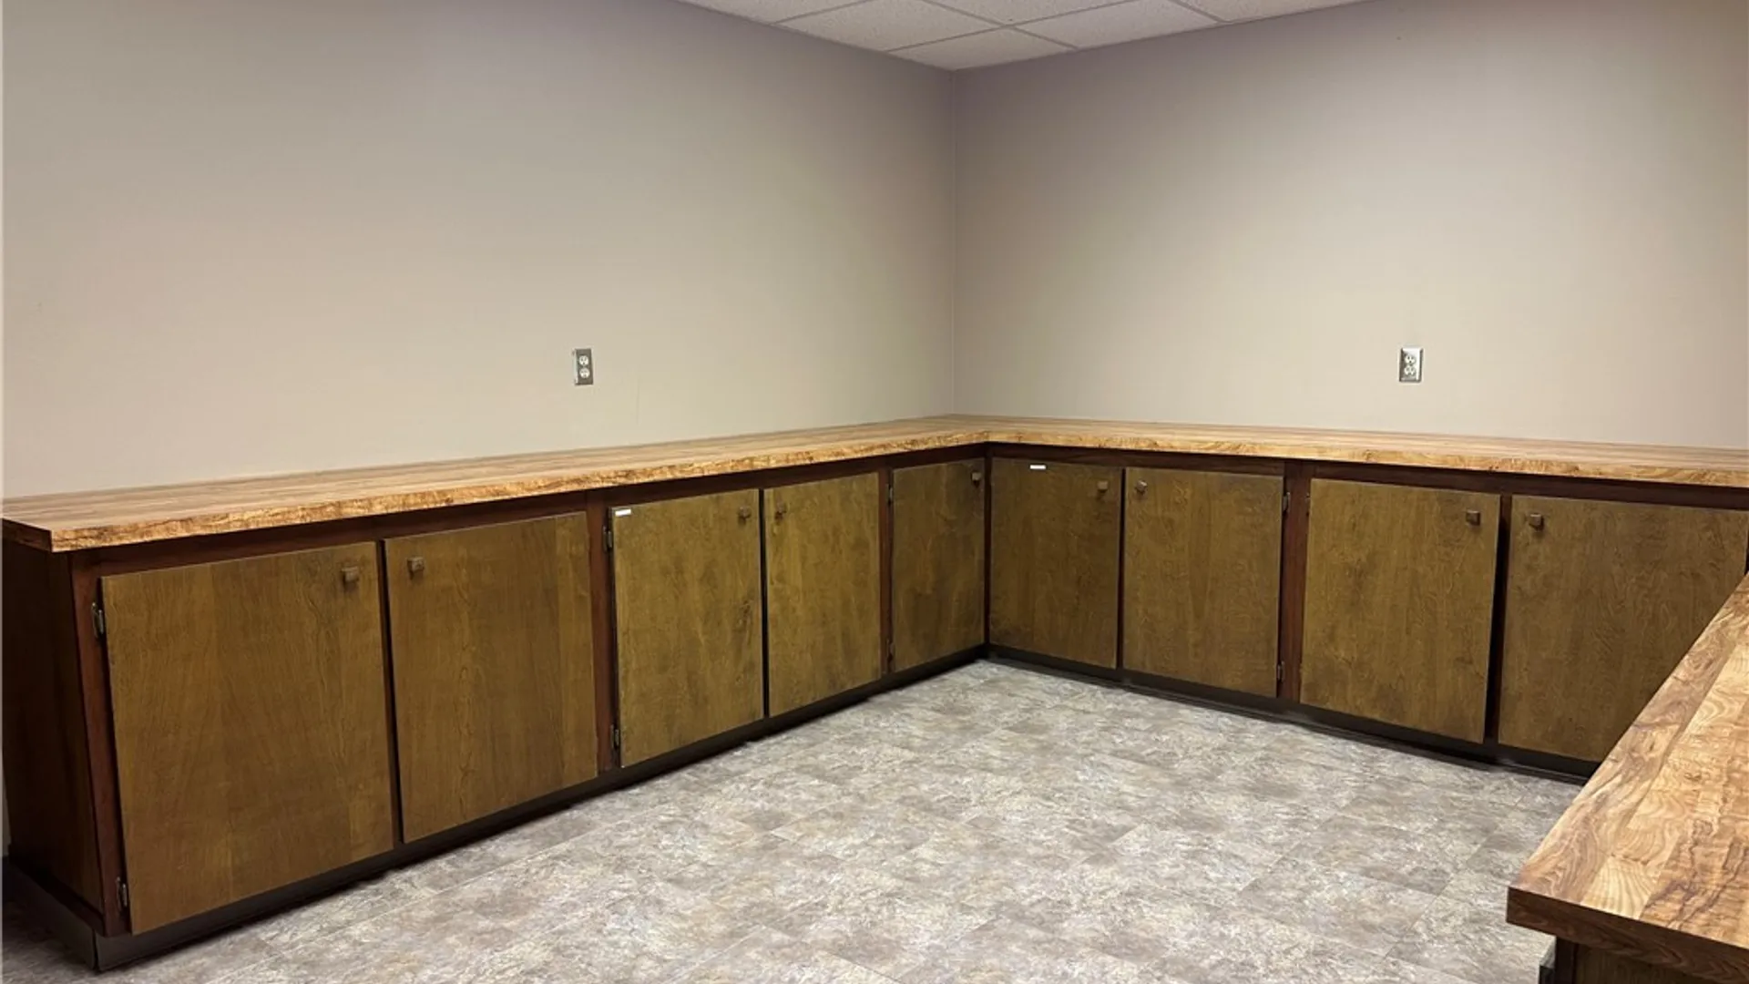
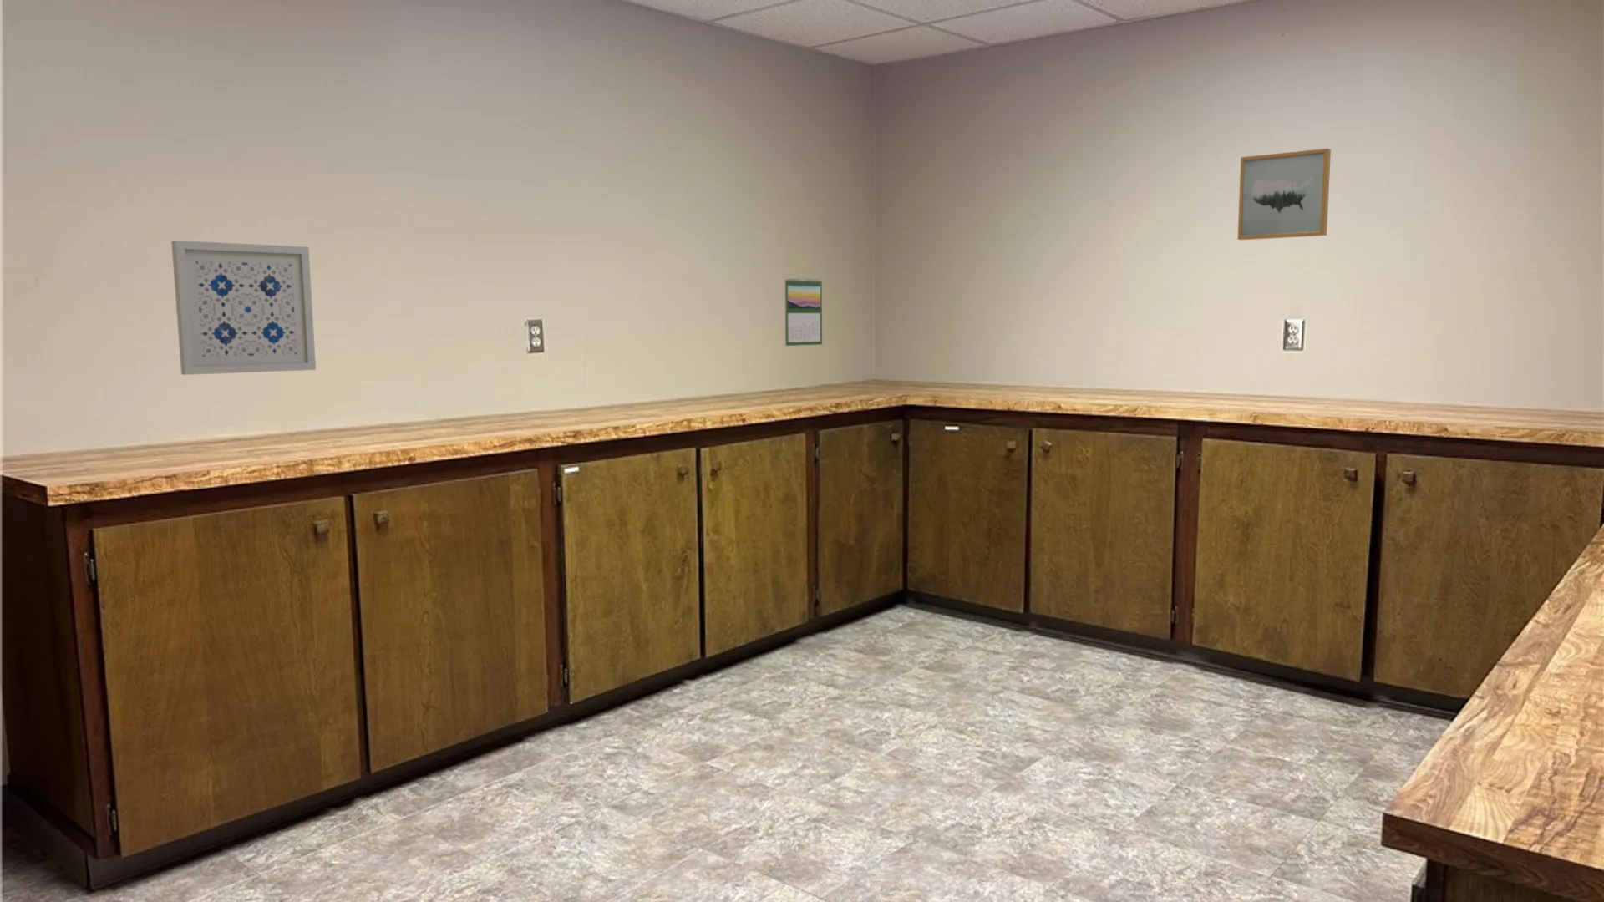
+ wall art [171,240,316,376]
+ calendar [784,276,823,347]
+ wall art [1237,148,1332,240]
